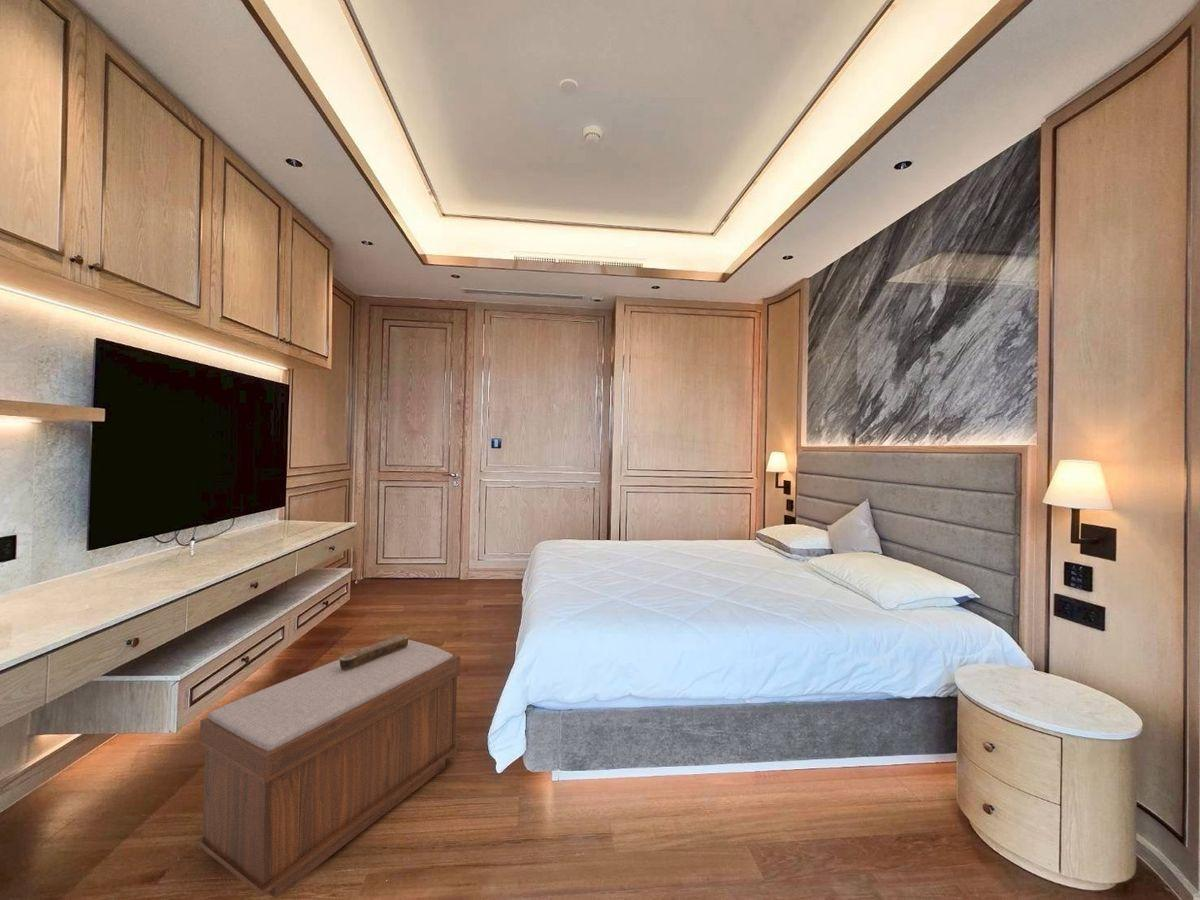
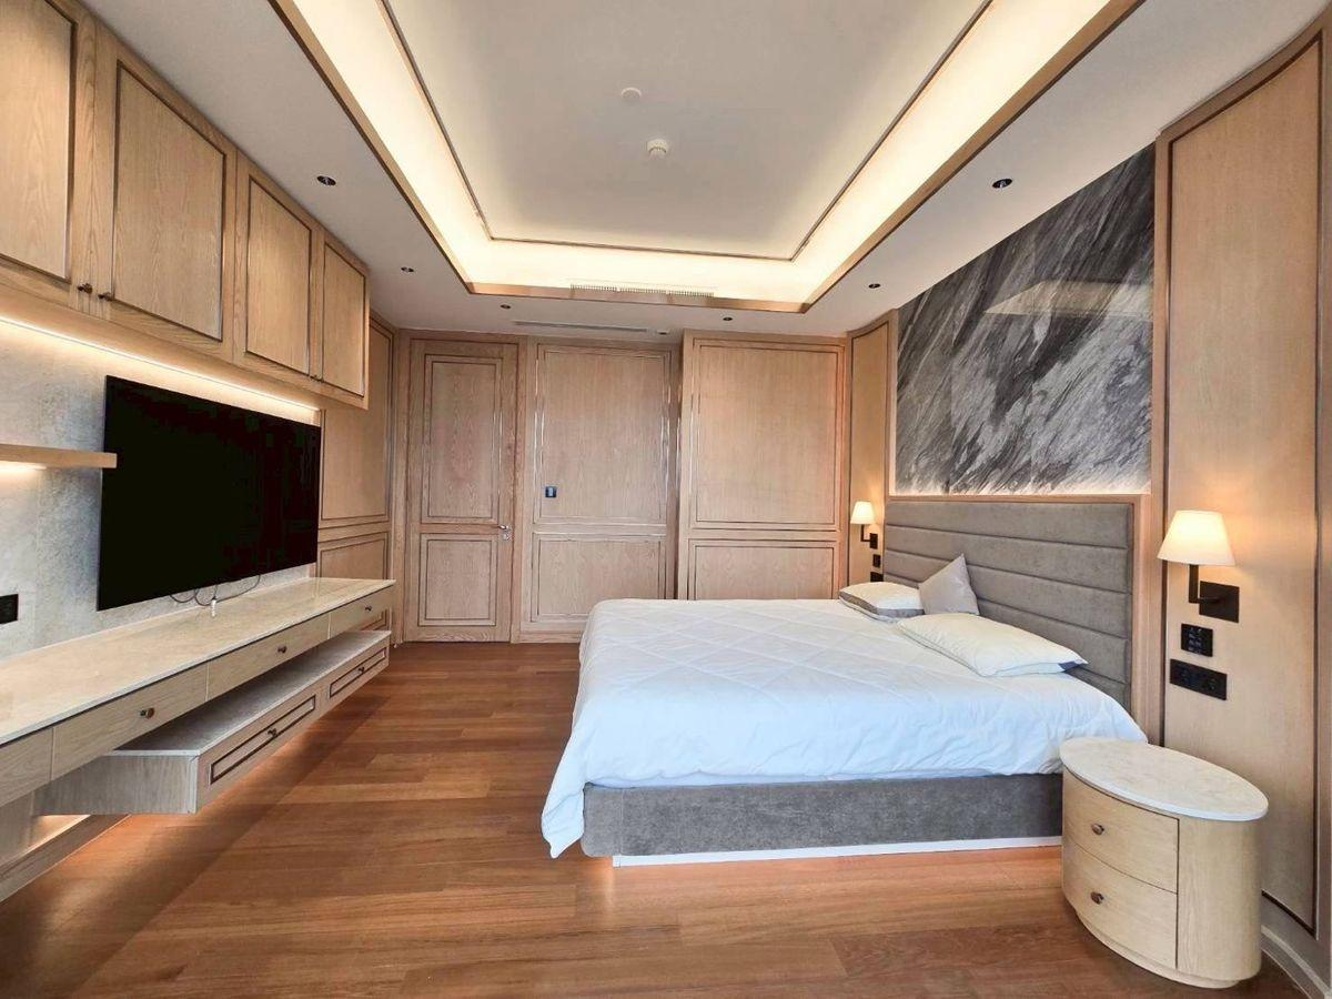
- decorative box [339,633,410,670]
- bench [197,639,461,900]
